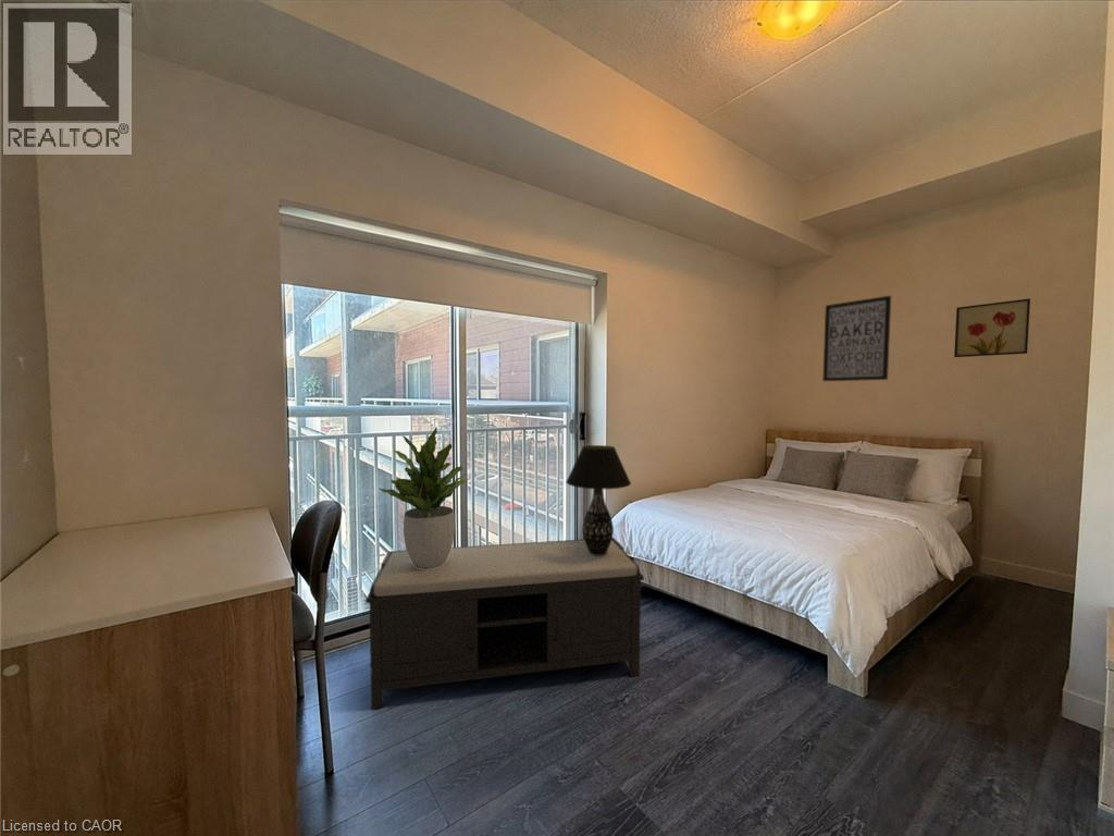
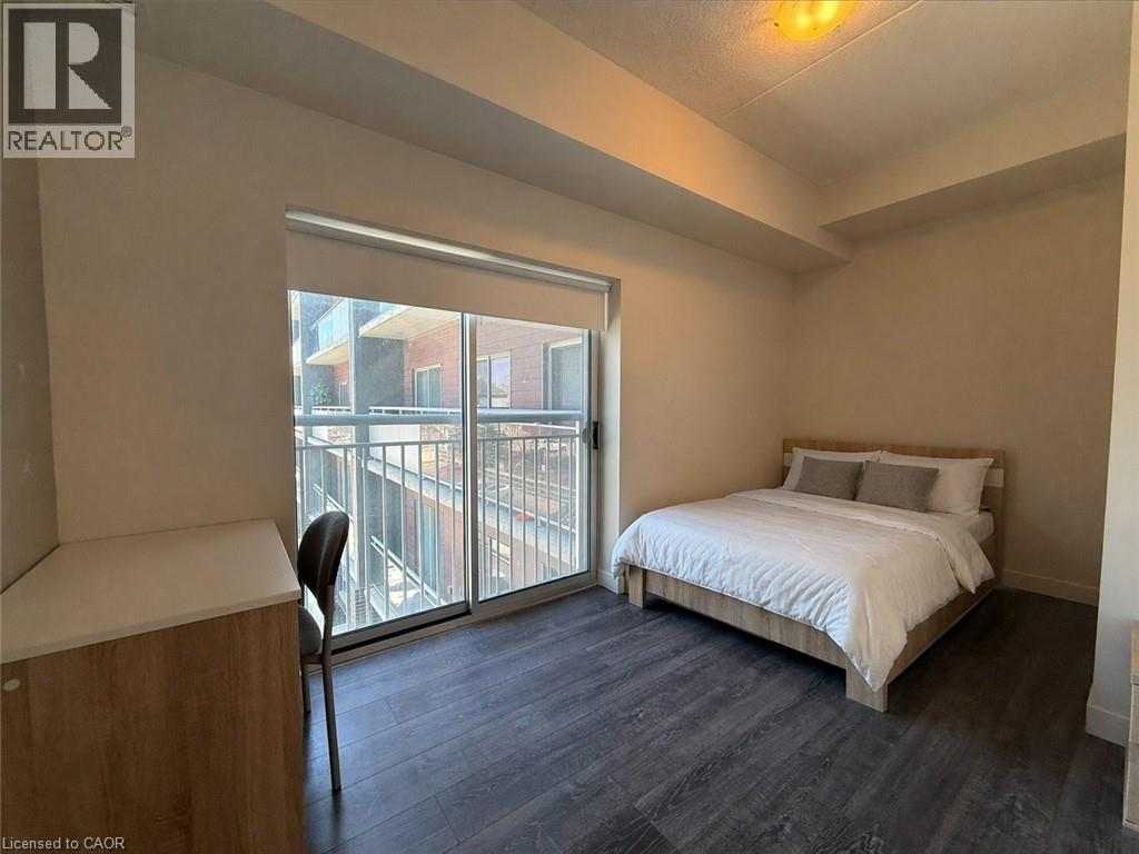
- wall art [953,297,1031,358]
- bench [364,537,645,711]
- wall art [821,294,892,382]
- table lamp [565,444,632,555]
- potted plant [377,427,469,569]
